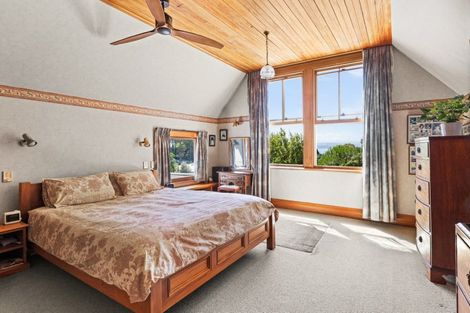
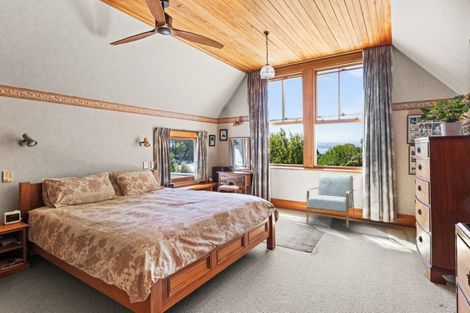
+ chair [306,173,355,229]
